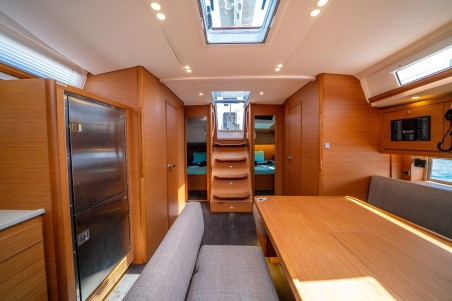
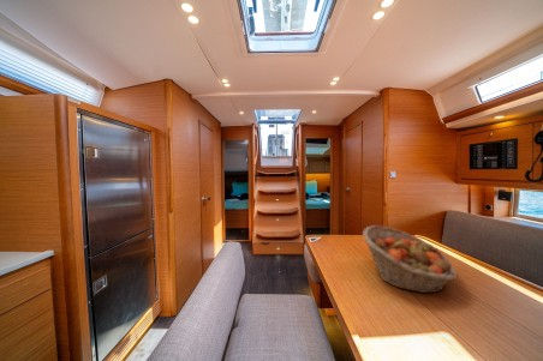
+ fruit basket [362,224,458,294]
